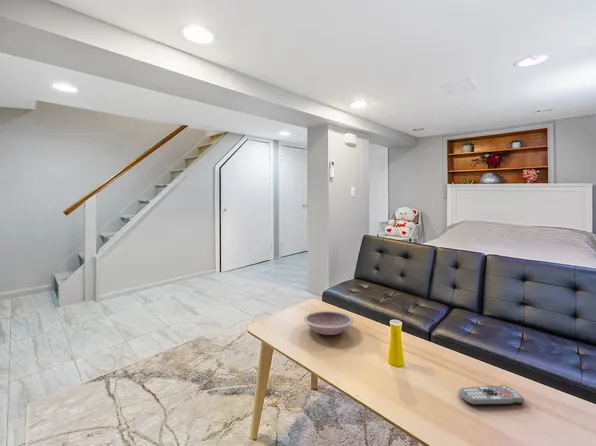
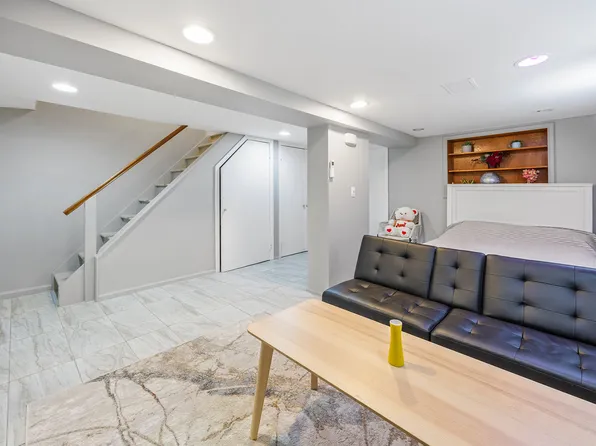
- remote control [458,384,525,406]
- bowl [303,310,355,336]
